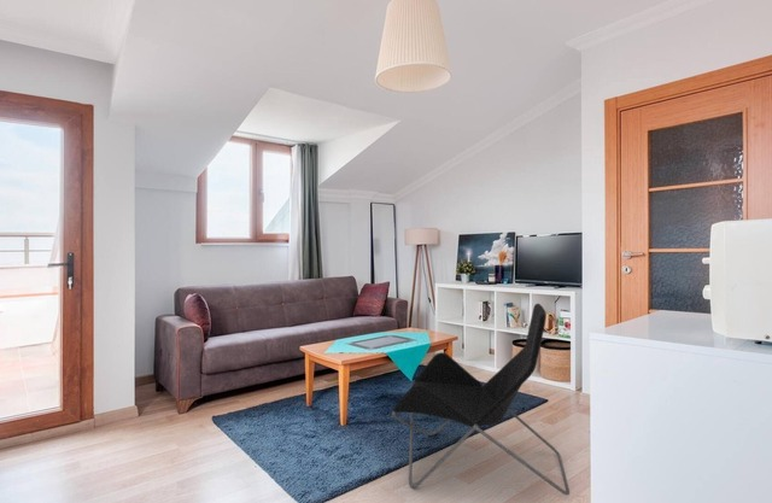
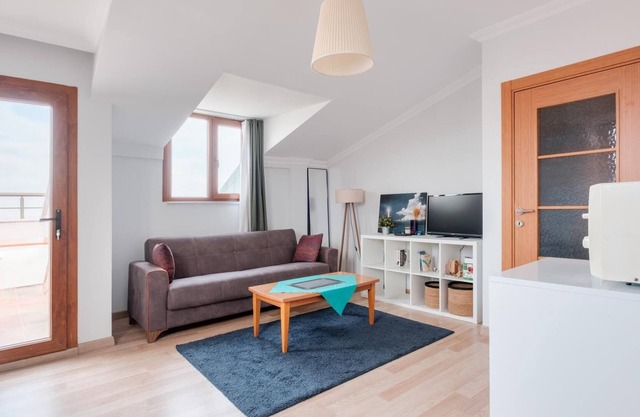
- lounge chair [391,303,571,496]
